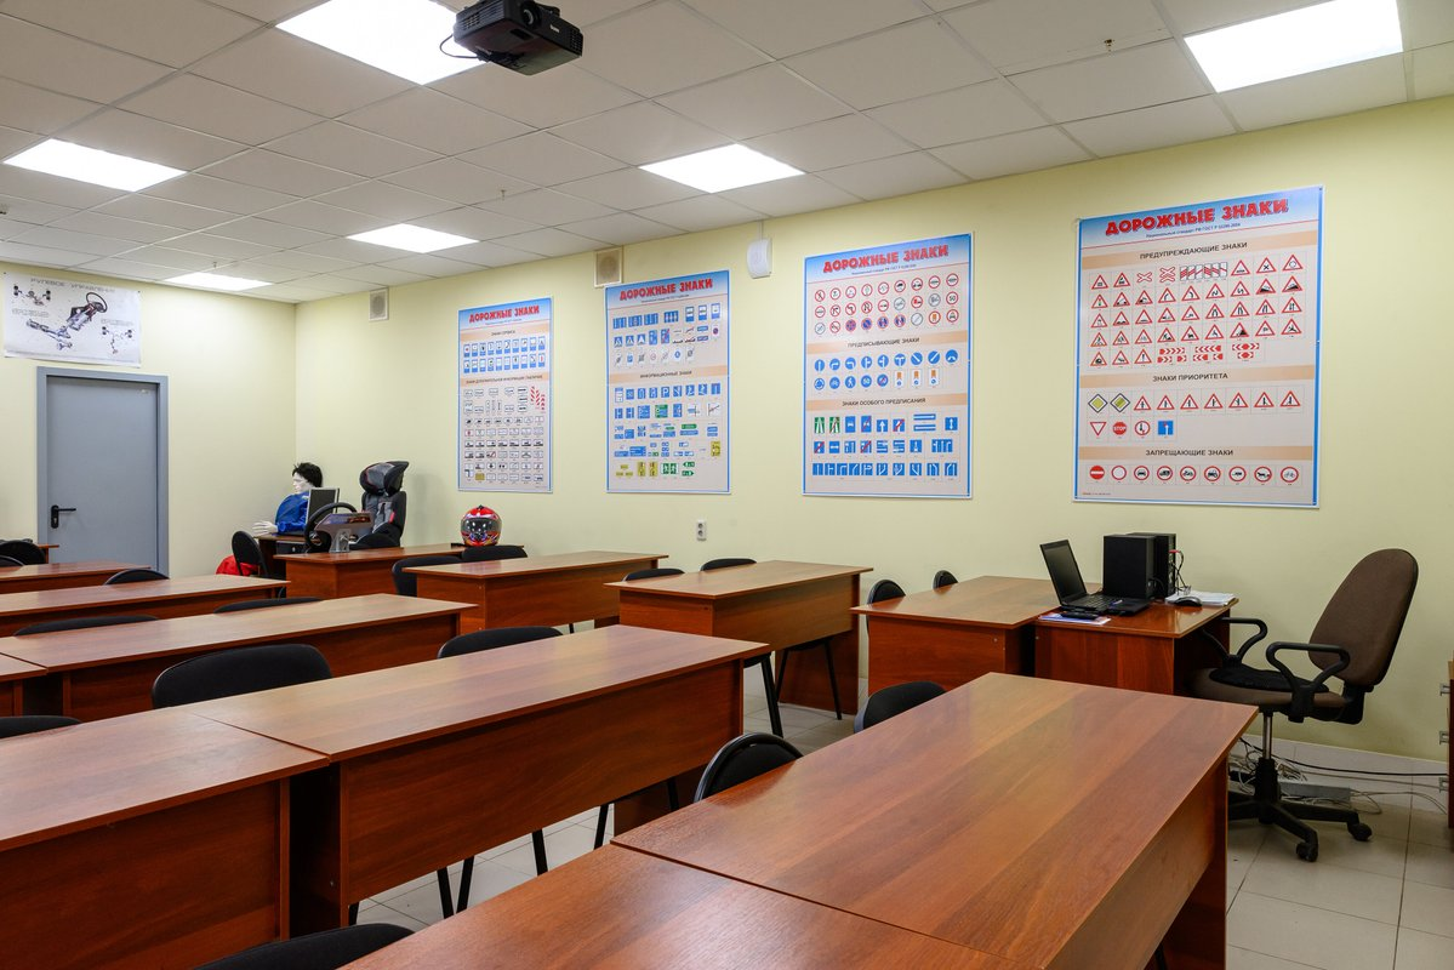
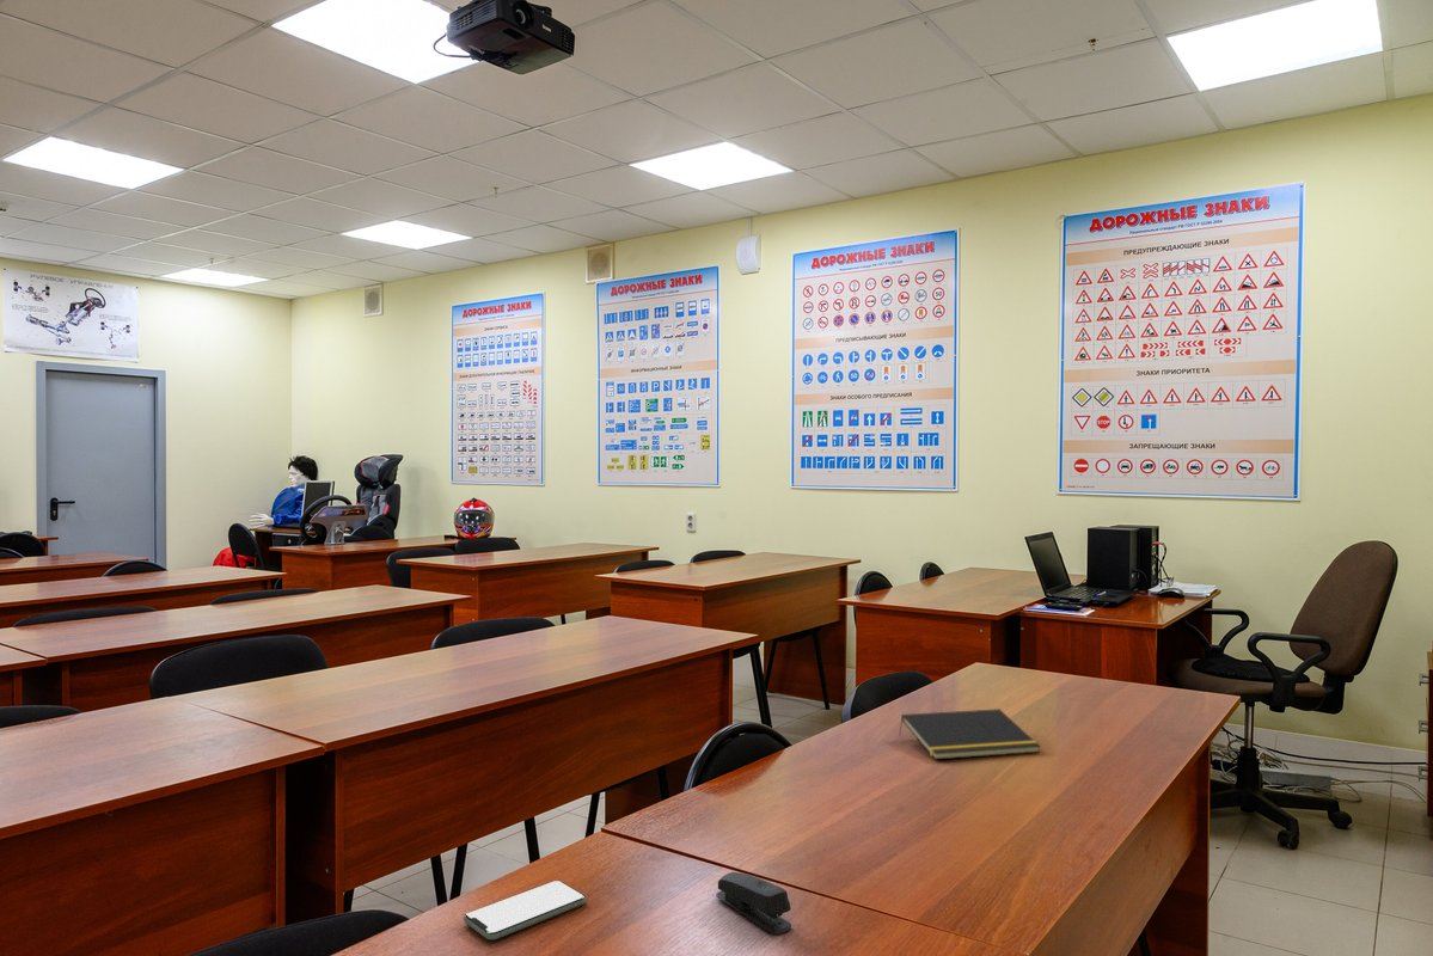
+ stapler [715,871,792,934]
+ notepad [898,707,1041,761]
+ smartphone [463,880,588,940]
